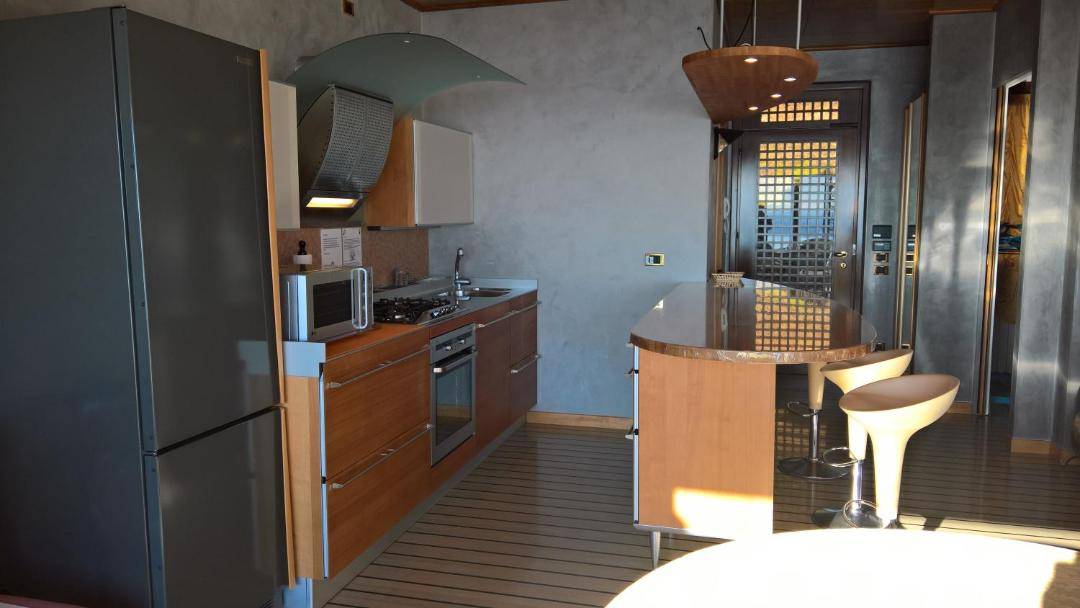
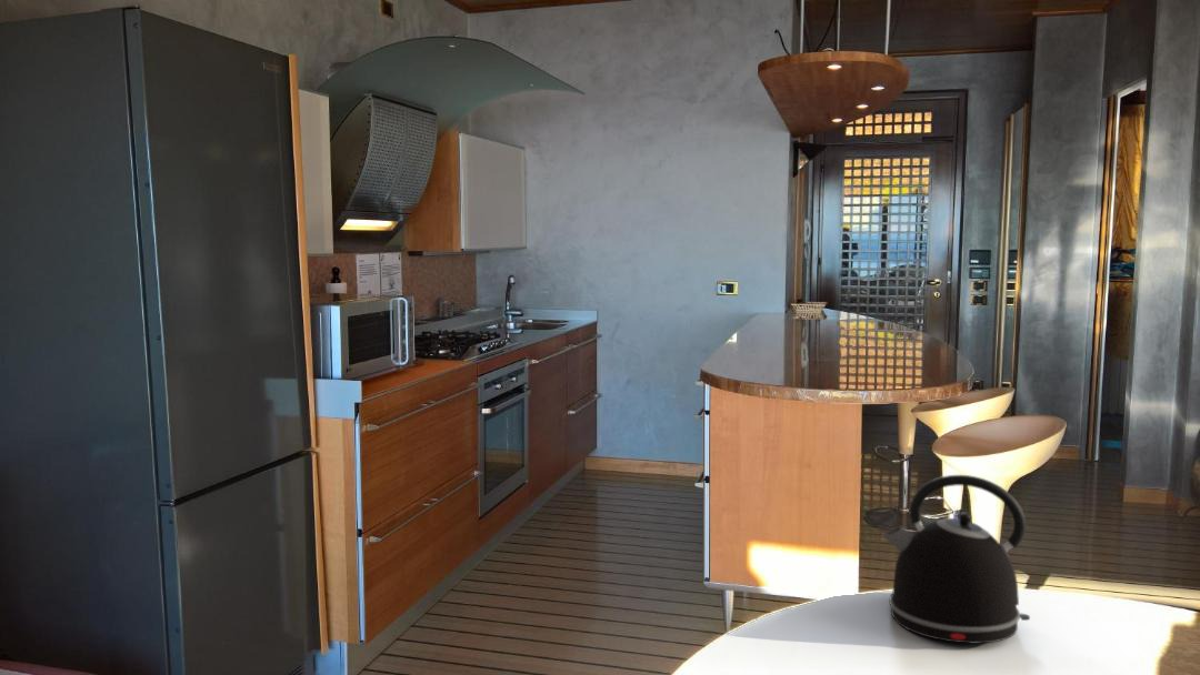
+ kettle [882,474,1031,645]
